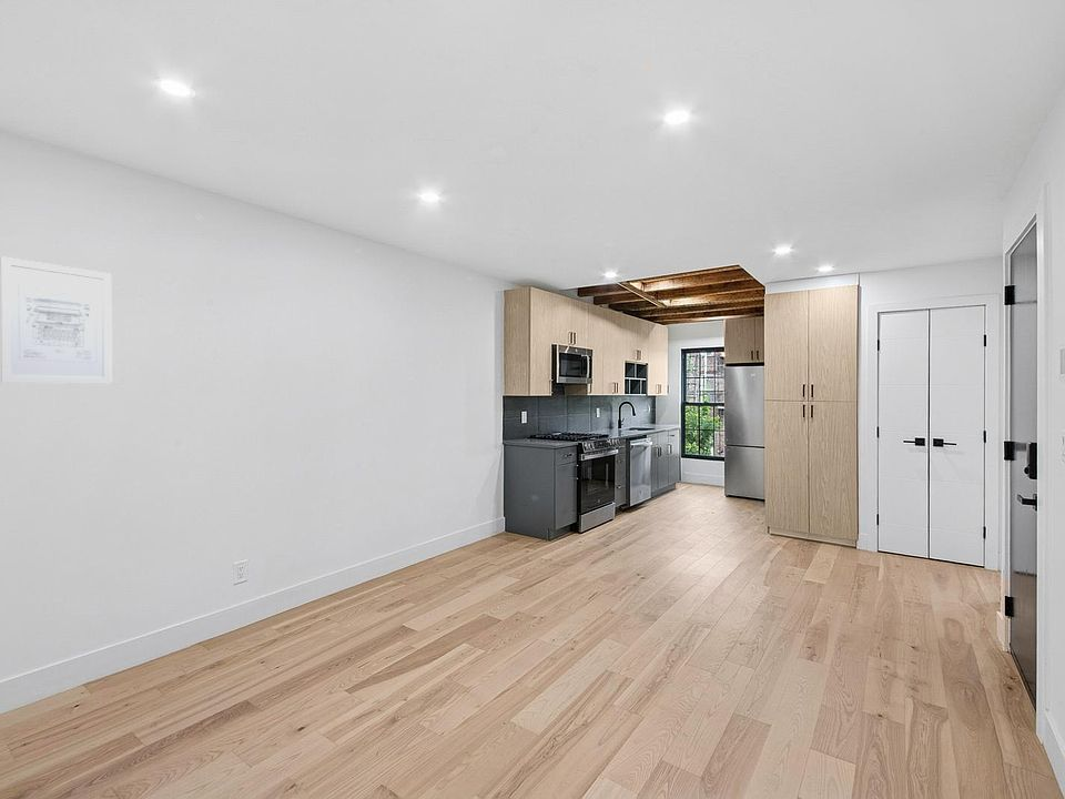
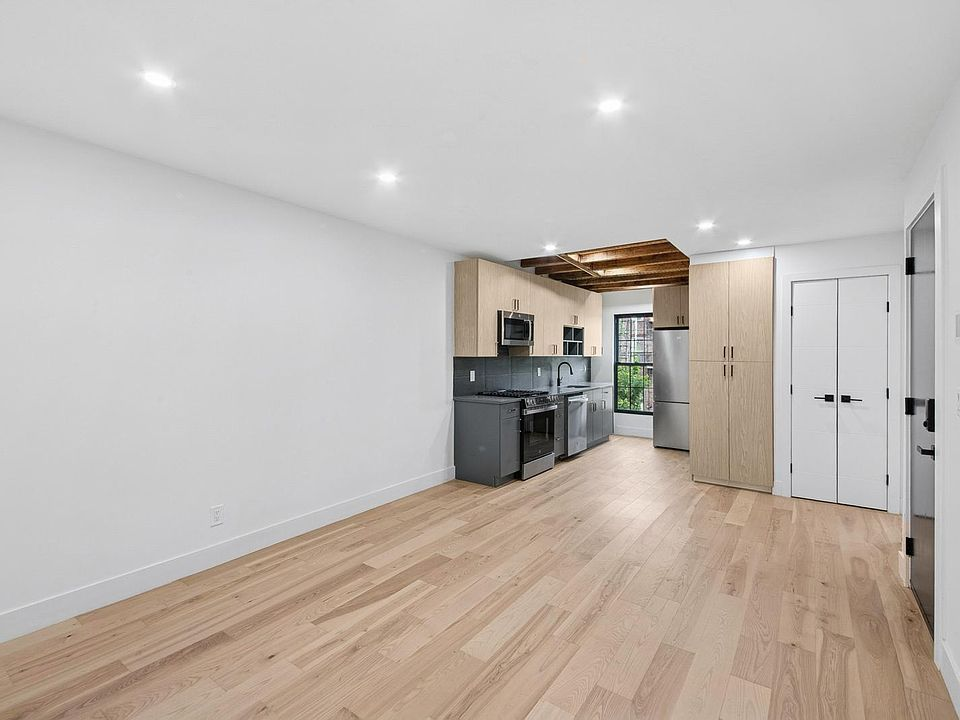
- wall art [0,255,112,385]
